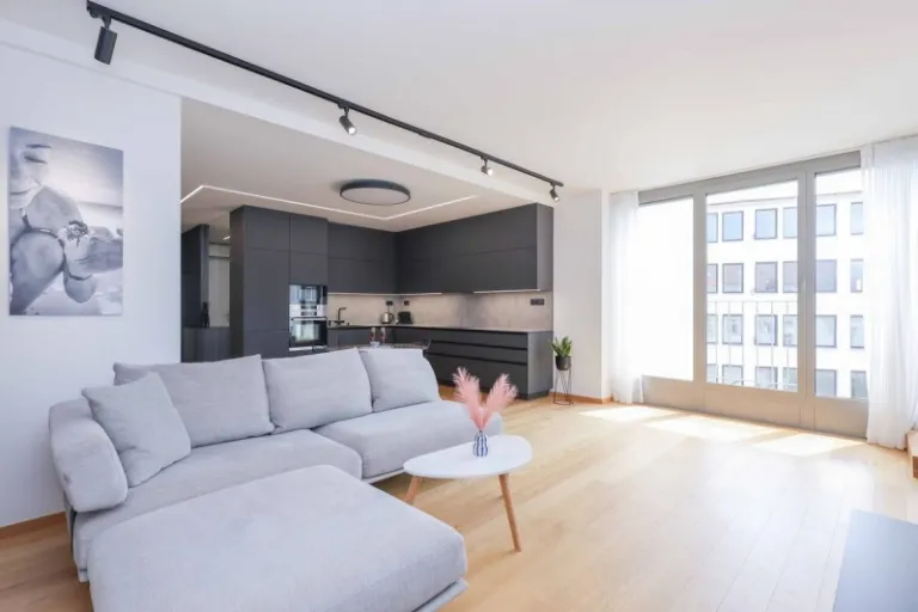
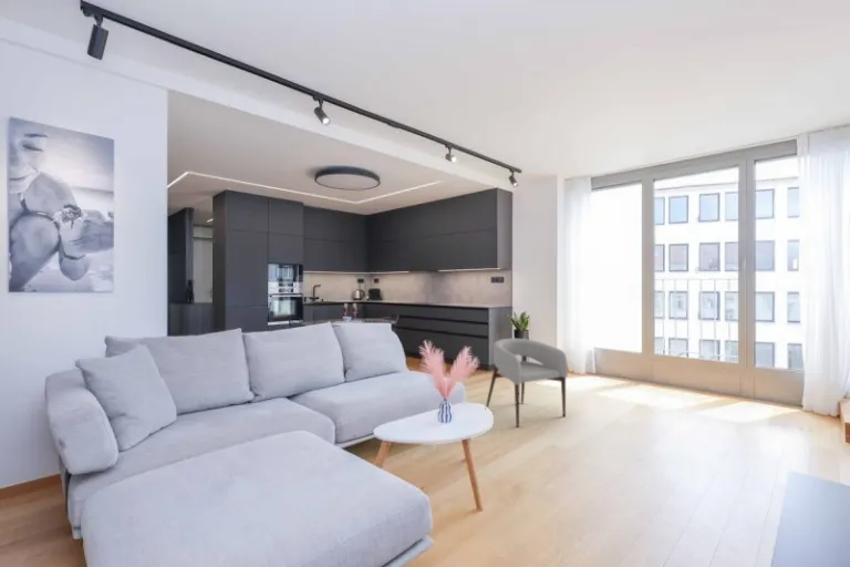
+ armchair [485,338,569,429]
